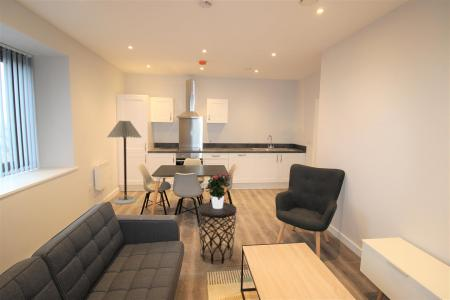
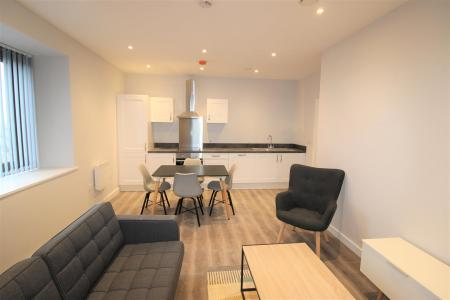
- floor lamp [106,120,143,205]
- potted flower [204,171,232,209]
- side table [197,201,237,265]
